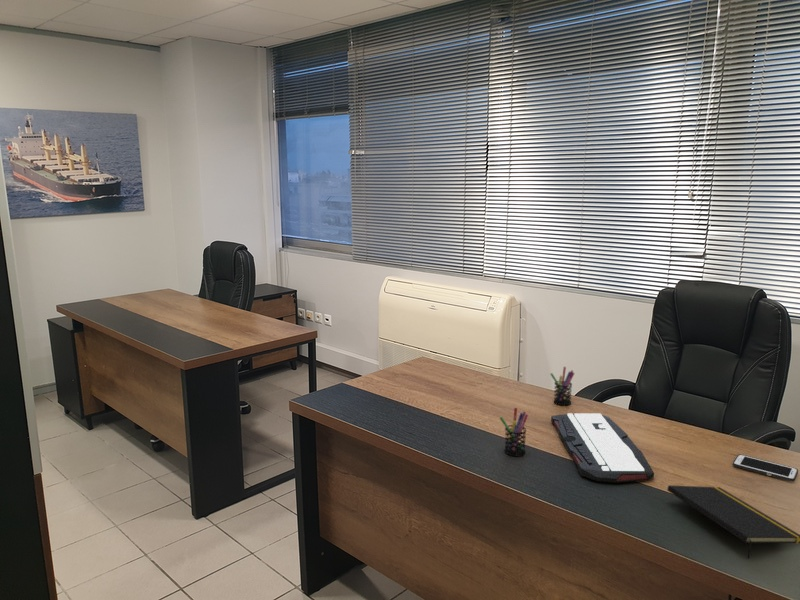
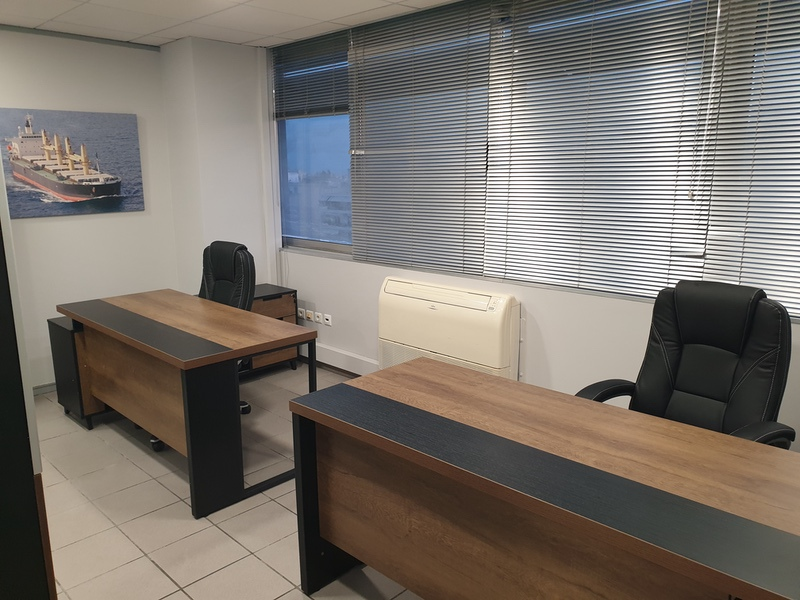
- keyboard [550,412,655,484]
- notepad [666,484,800,560]
- cell phone [732,453,799,482]
- pen holder [549,366,575,406]
- pen holder [499,407,529,457]
